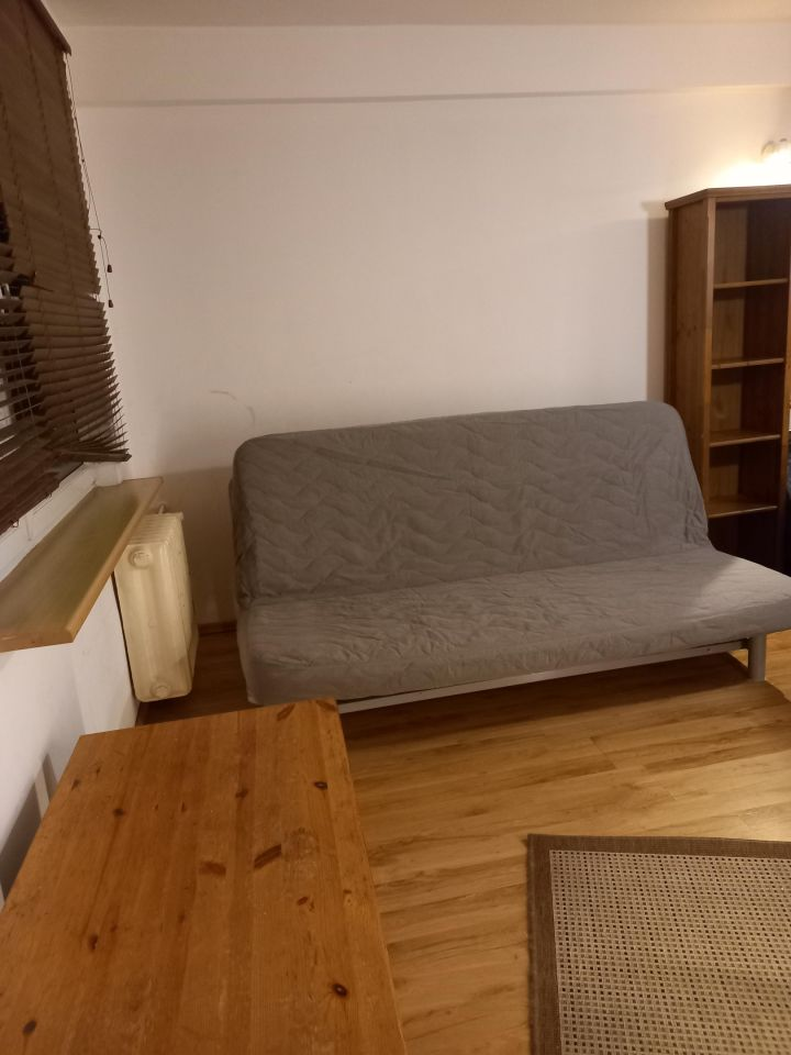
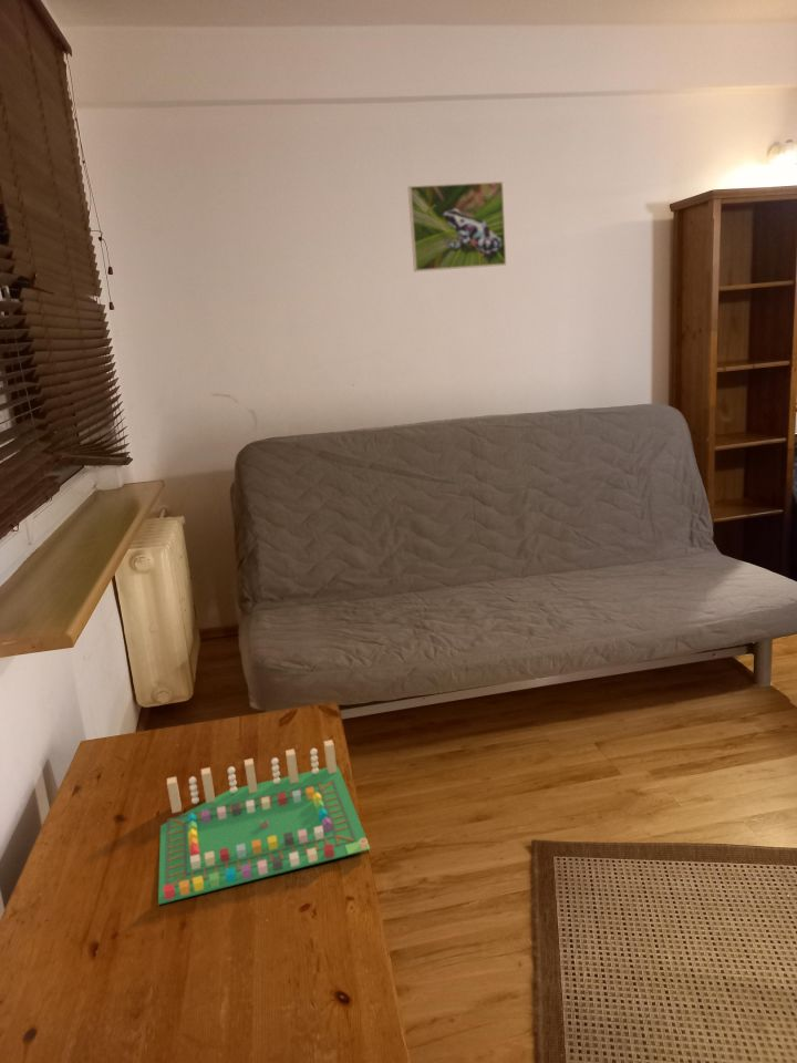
+ board game [157,739,372,906]
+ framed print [407,180,507,272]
